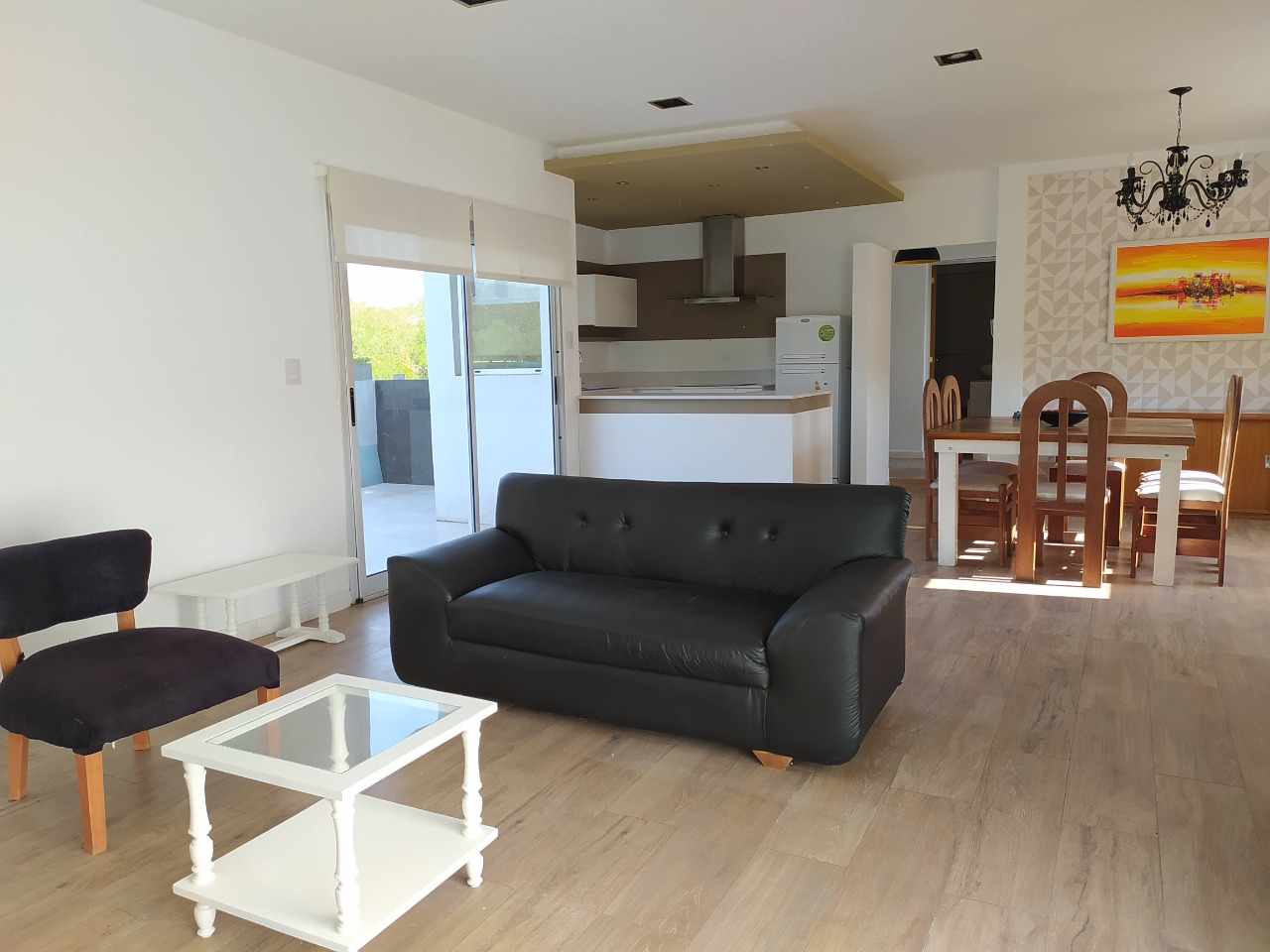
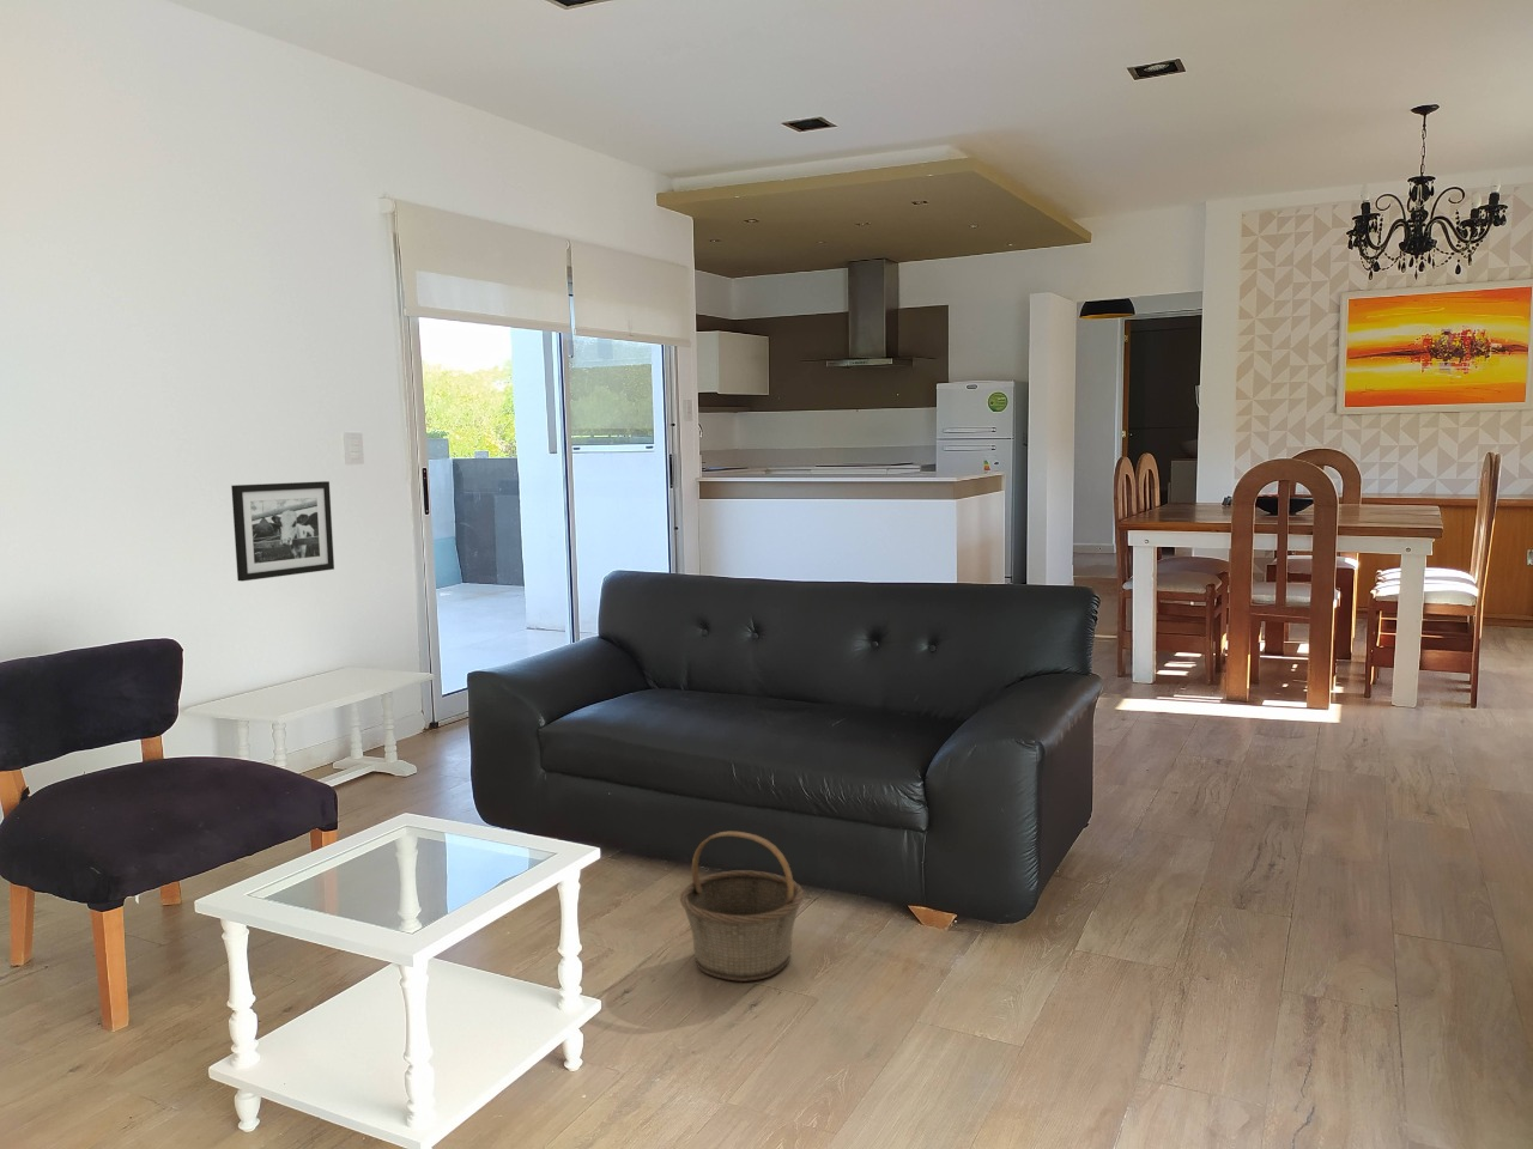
+ basket [680,830,805,982]
+ picture frame [231,480,336,582]
